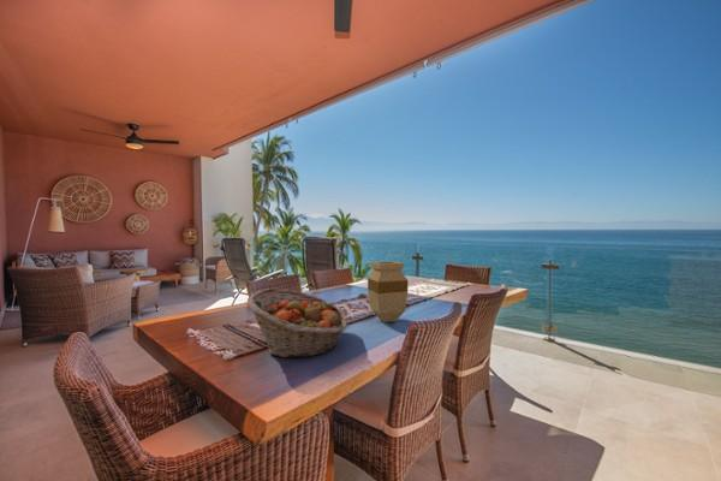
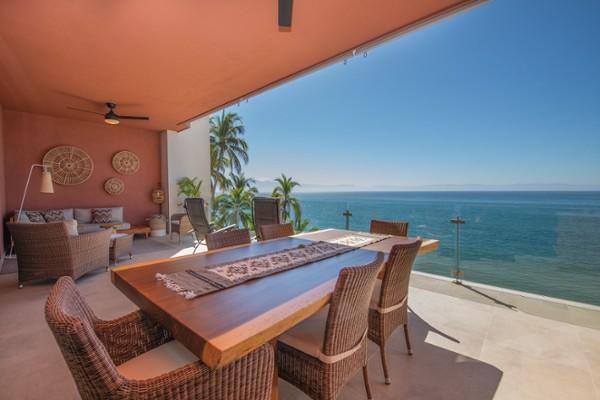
- vase [367,260,409,323]
- fruit basket [245,287,348,360]
